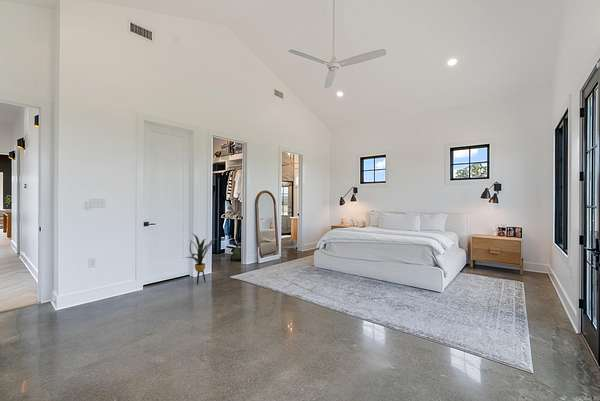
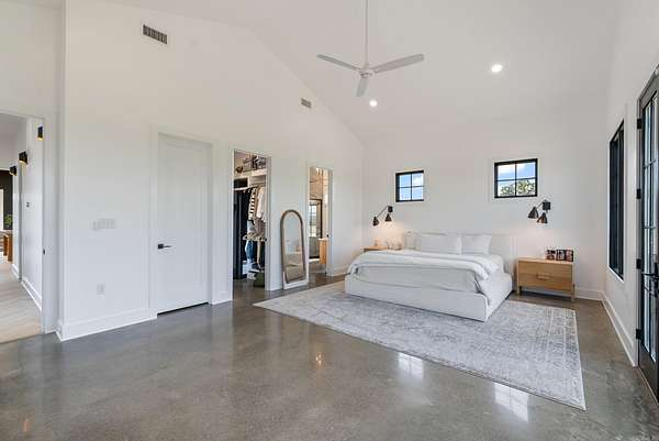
- house plant [184,233,217,285]
